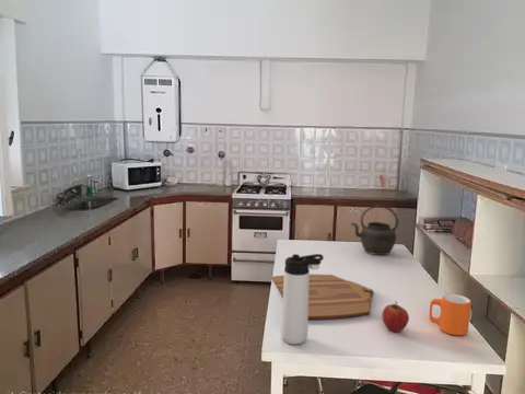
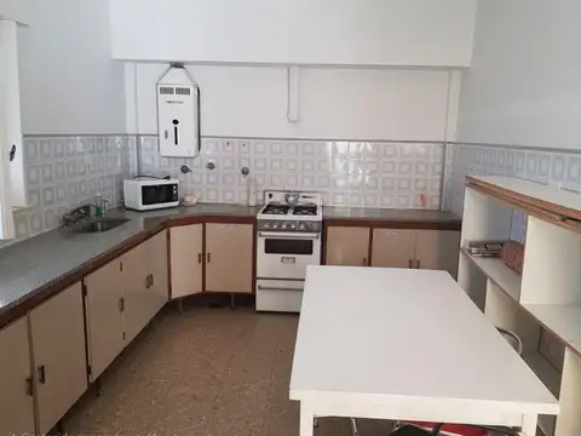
- thermos bottle [280,253,325,346]
- mug [428,293,472,336]
- apple [381,300,410,333]
- kettle [350,205,399,256]
- cutting board [270,274,375,320]
